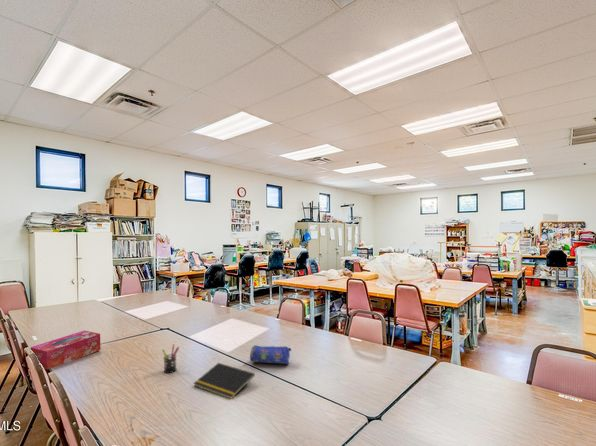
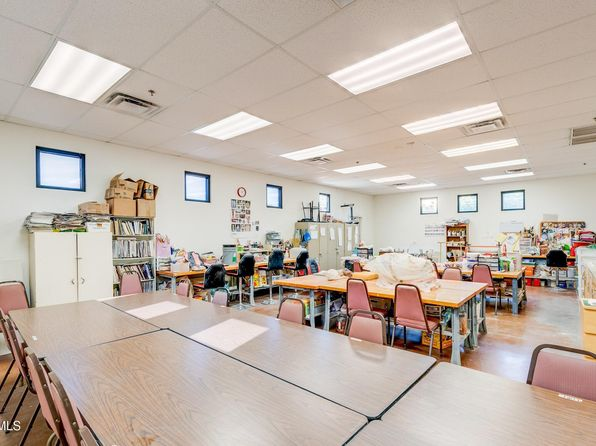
- notepad [193,362,256,400]
- tissue box [29,329,101,370]
- pen holder [161,343,180,374]
- pencil case [249,344,292,365]
